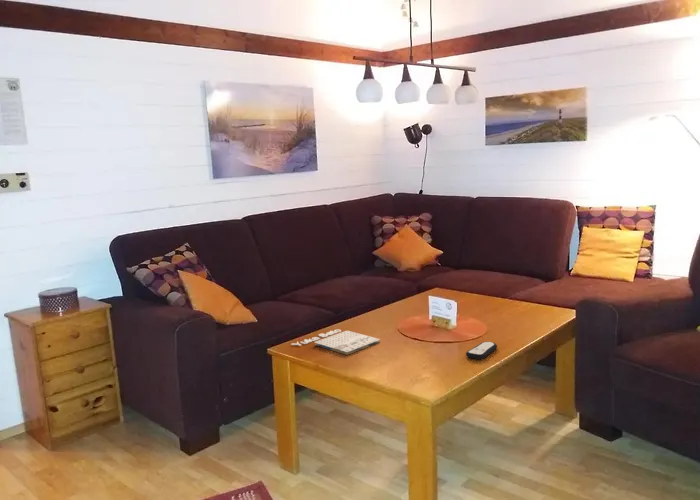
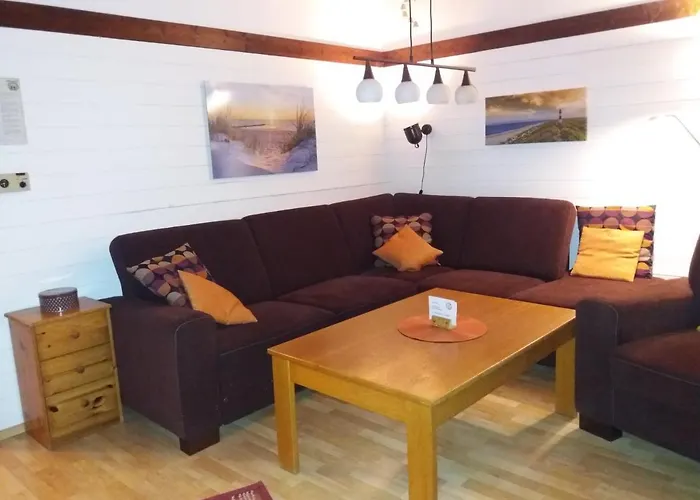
- magazine [290,328,381,356]
- remote control [465,341,498,360]
